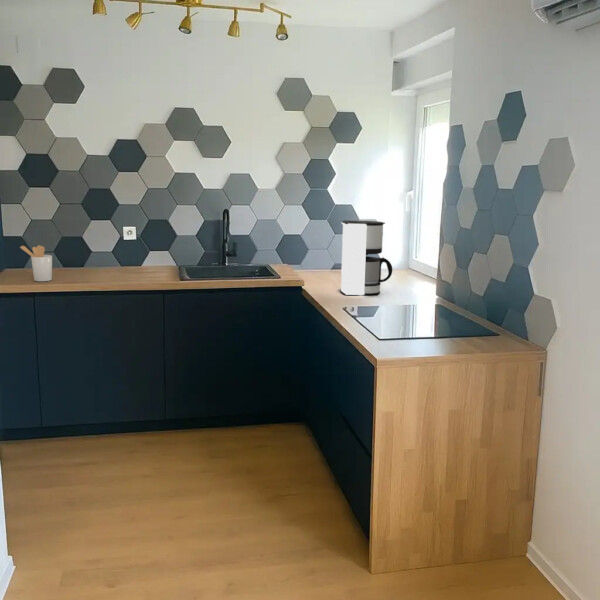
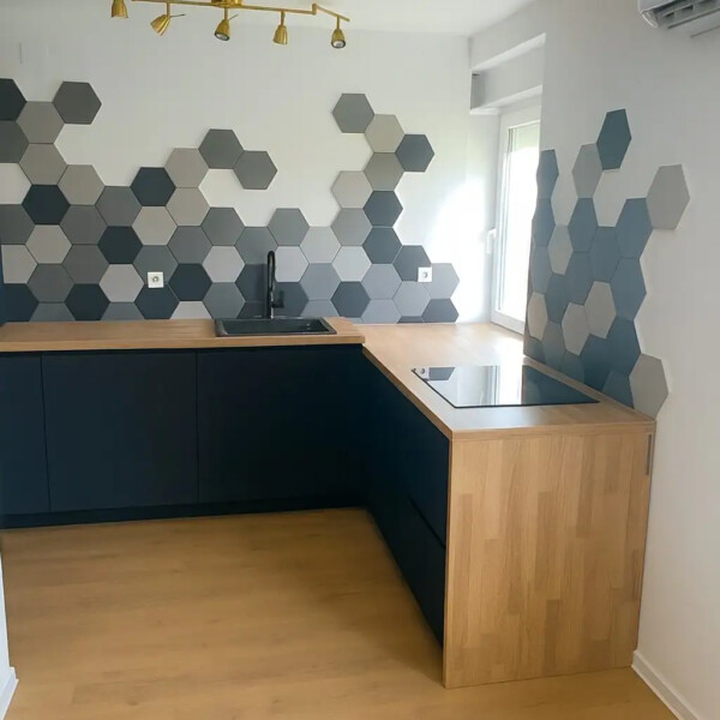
- coffee maker [339,219,393,296]
- utensil holder [19,244,53,282]
